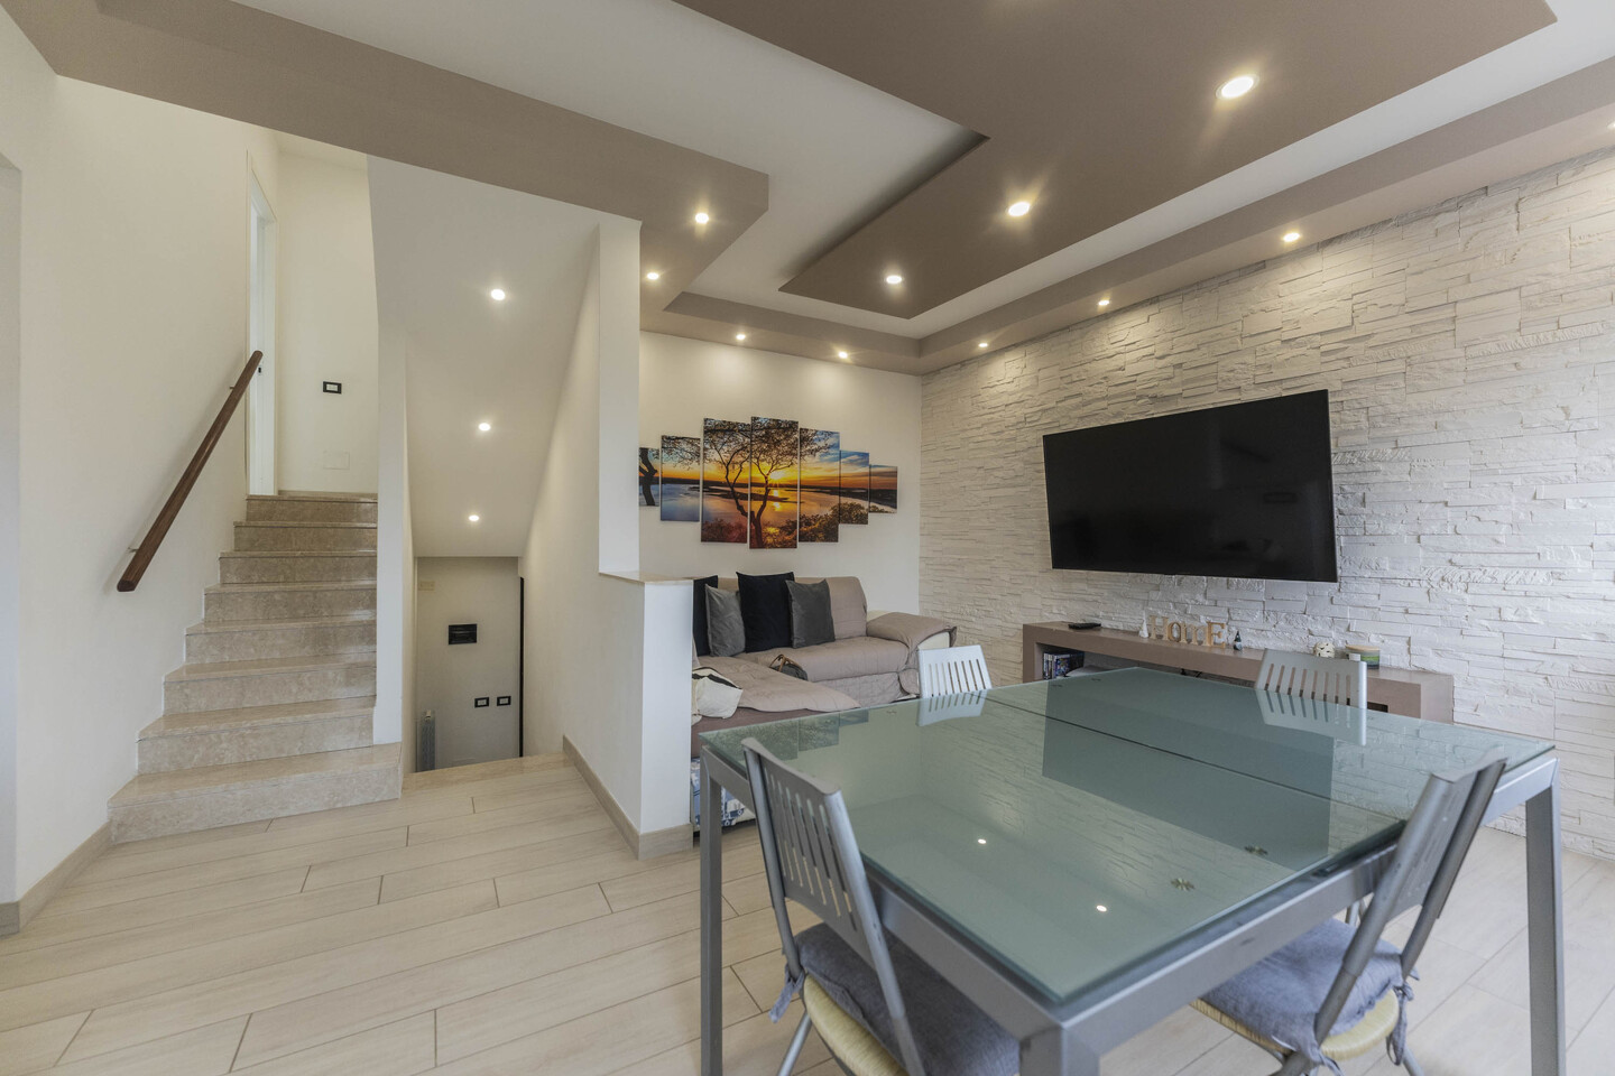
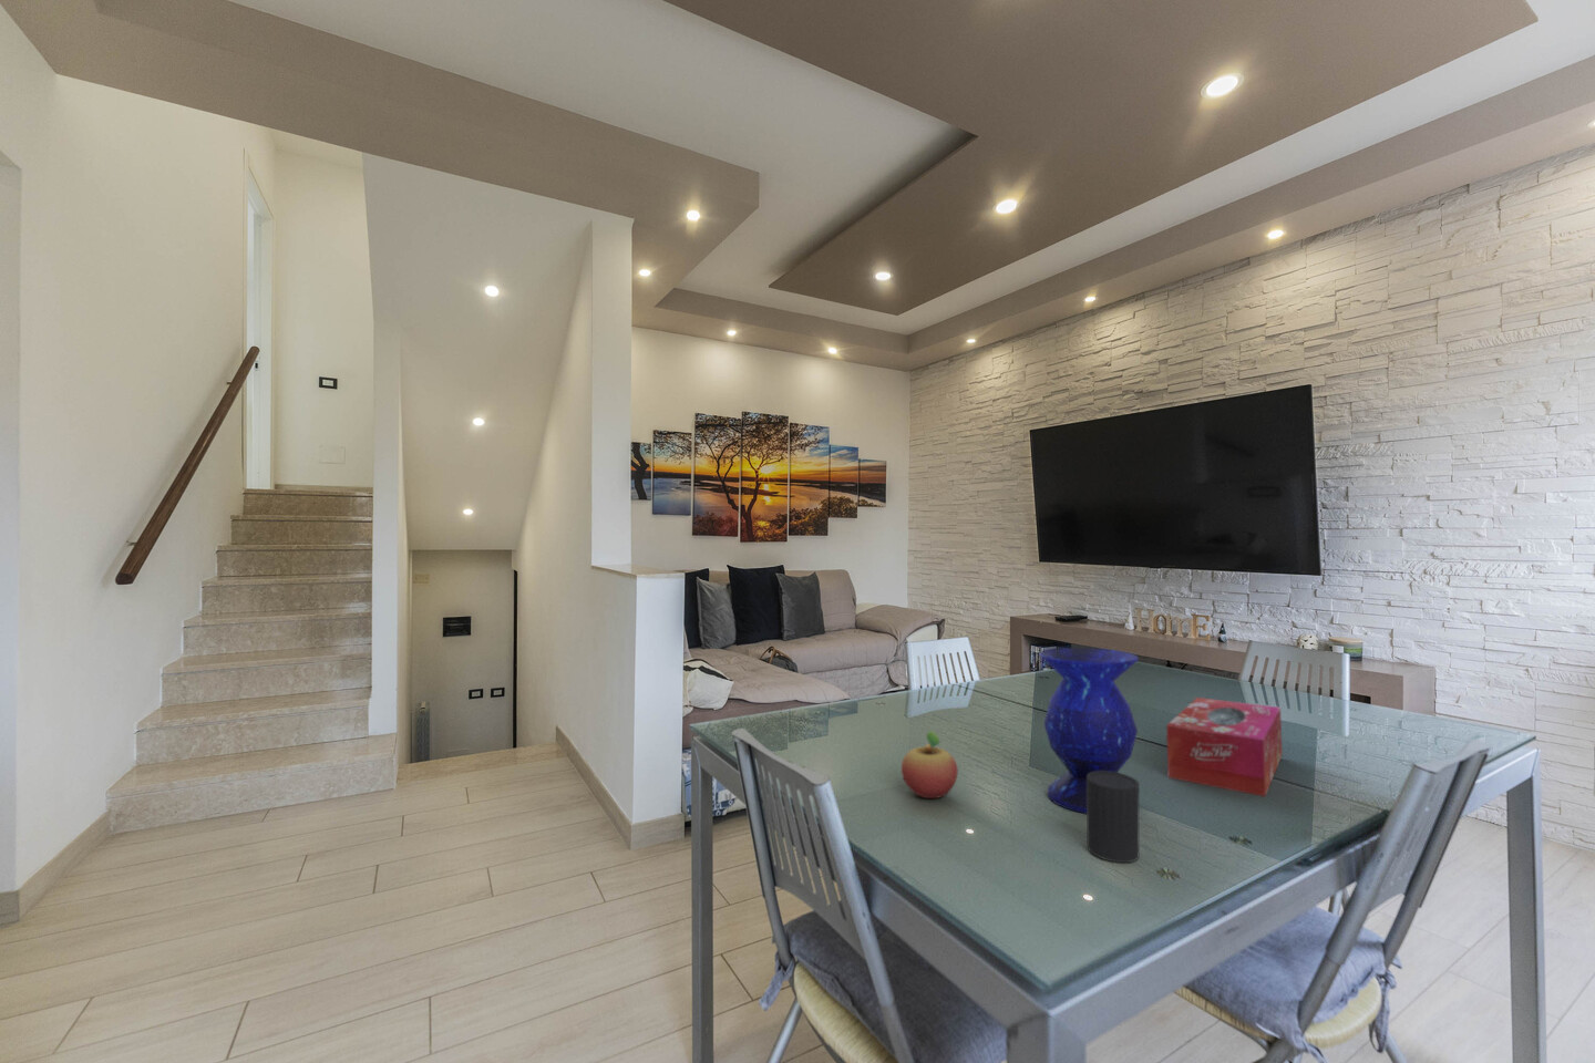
+ vase [1038,647,1139,815]
+ cup [1086,771,1139,864]
+ fruit [901,730,959,800]
+ tissue box [1165,696,1284,797]
